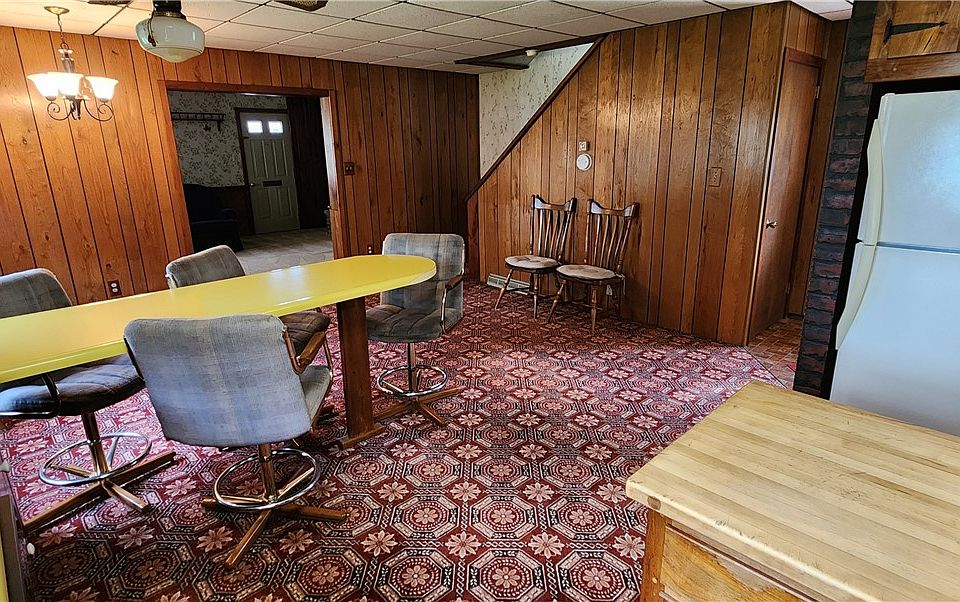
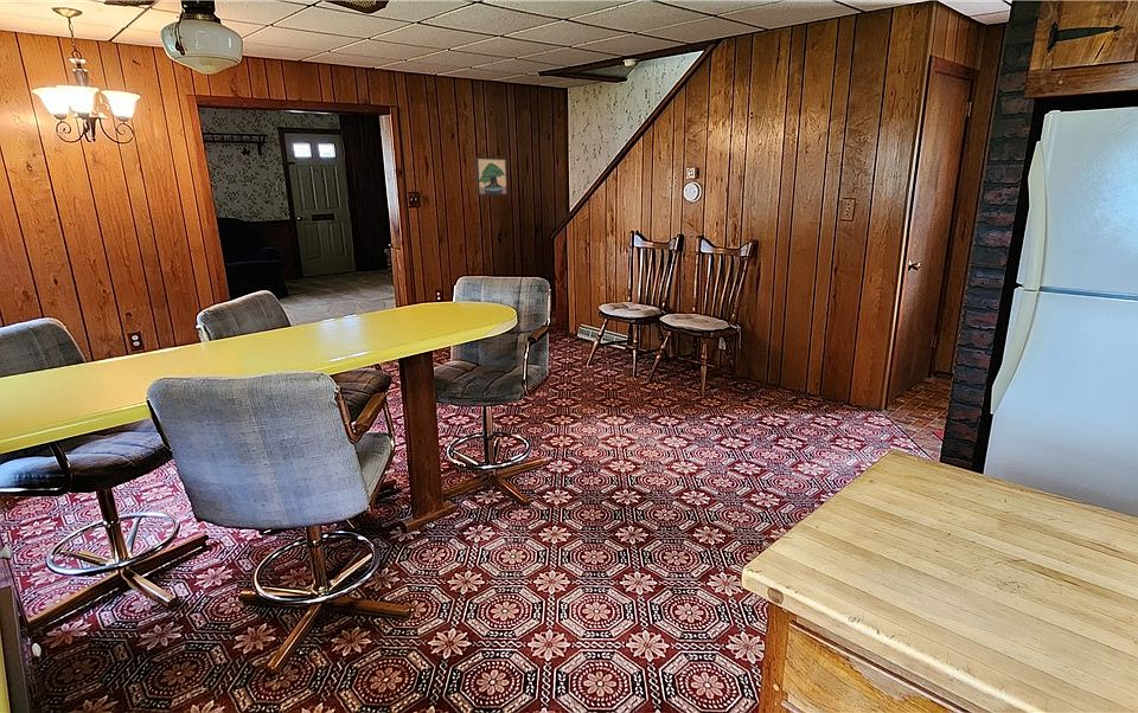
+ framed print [474,156,510,197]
